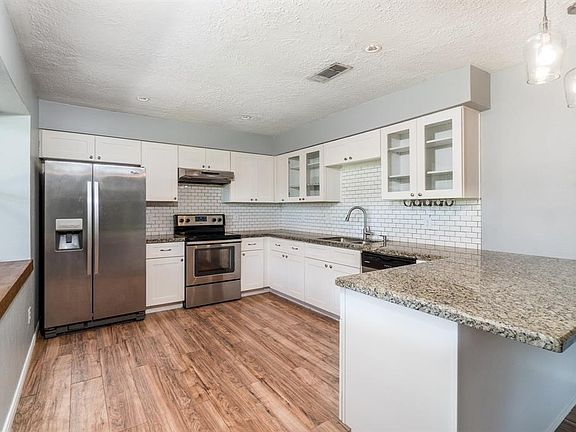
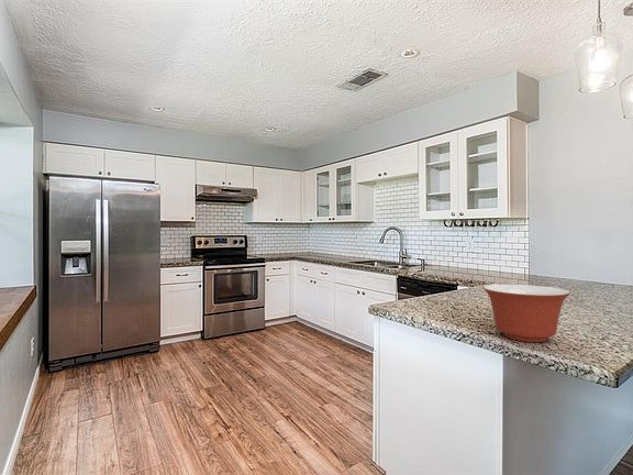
+ mixing bowl [482,284,571,343]
